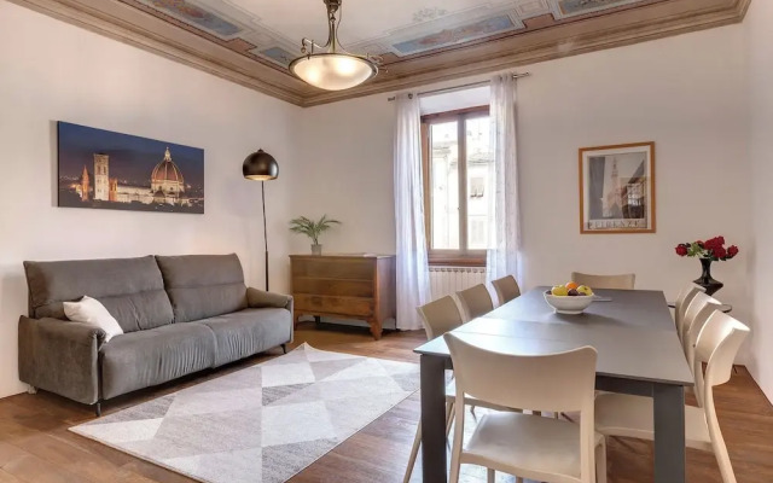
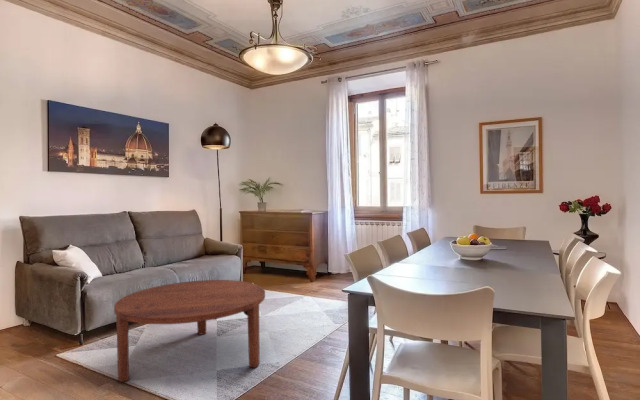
+ coffee table [113,279,266,383]
